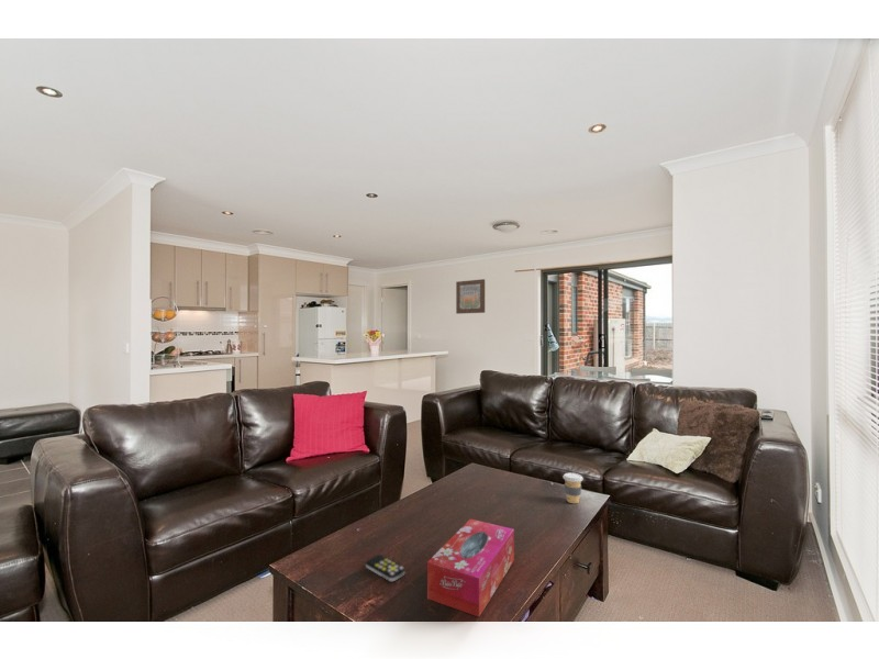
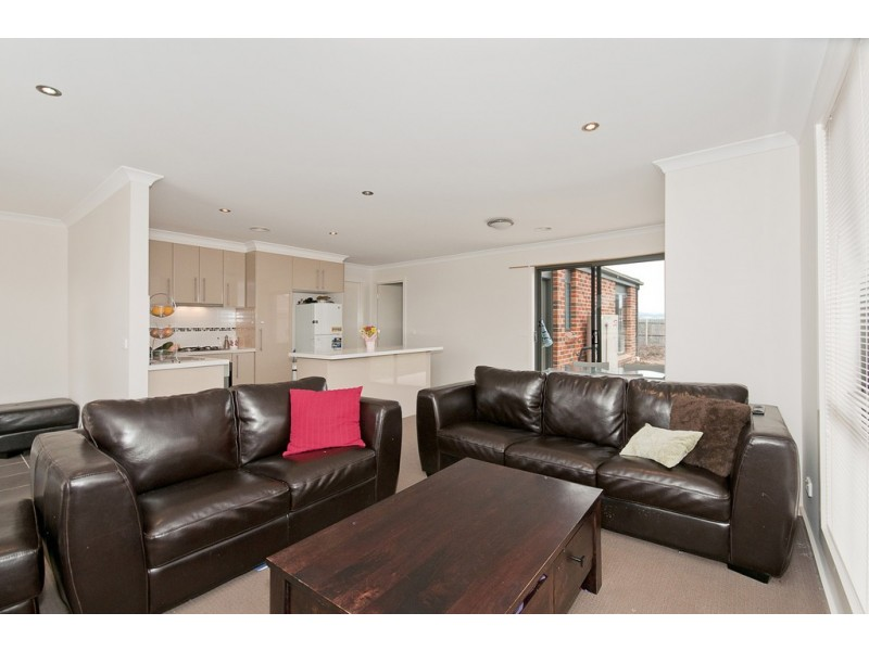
- coffee cup [561,472,585,504]
- wall art [455,278,486,315]
- remote control [365,554,407,582]
- tissue box [426,518,515,618]
